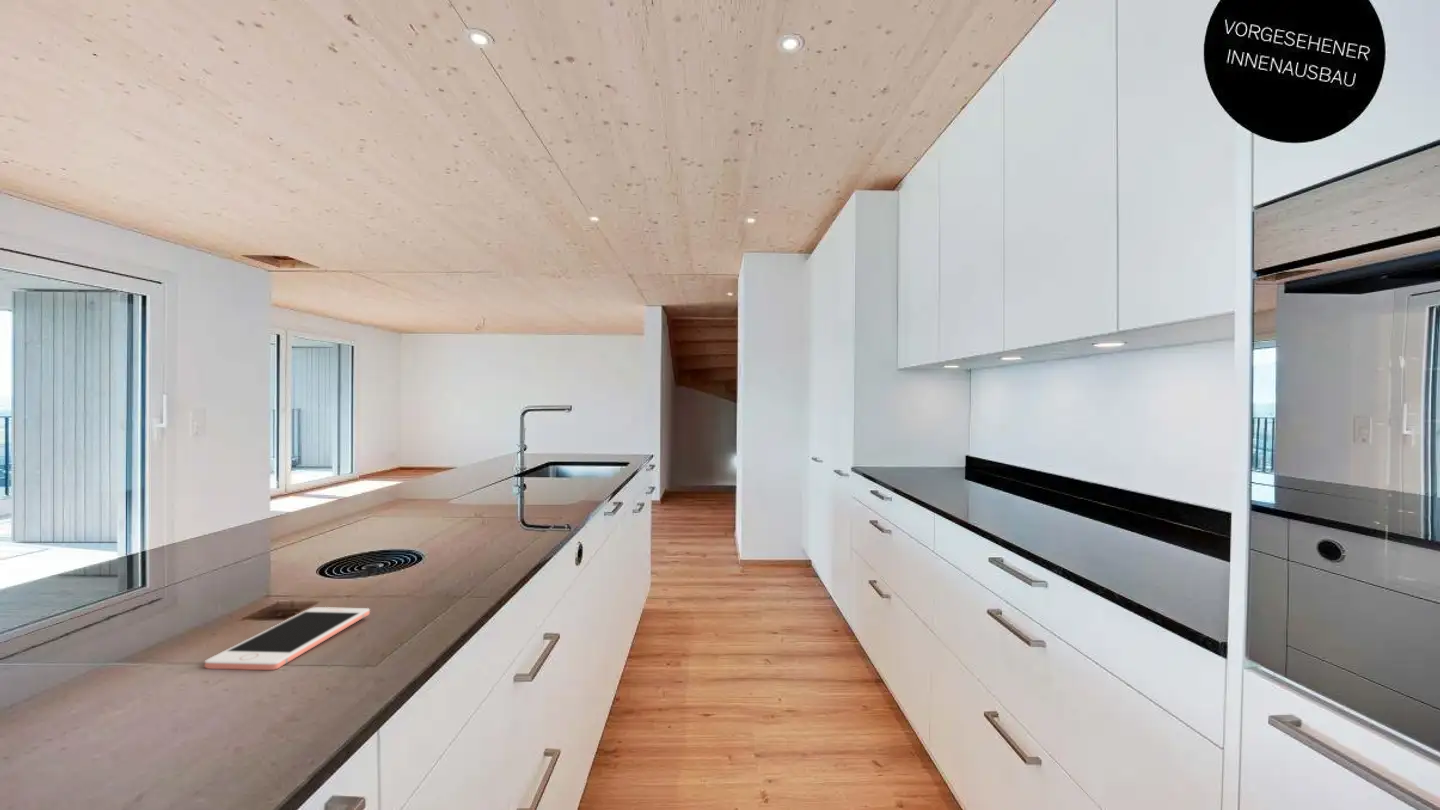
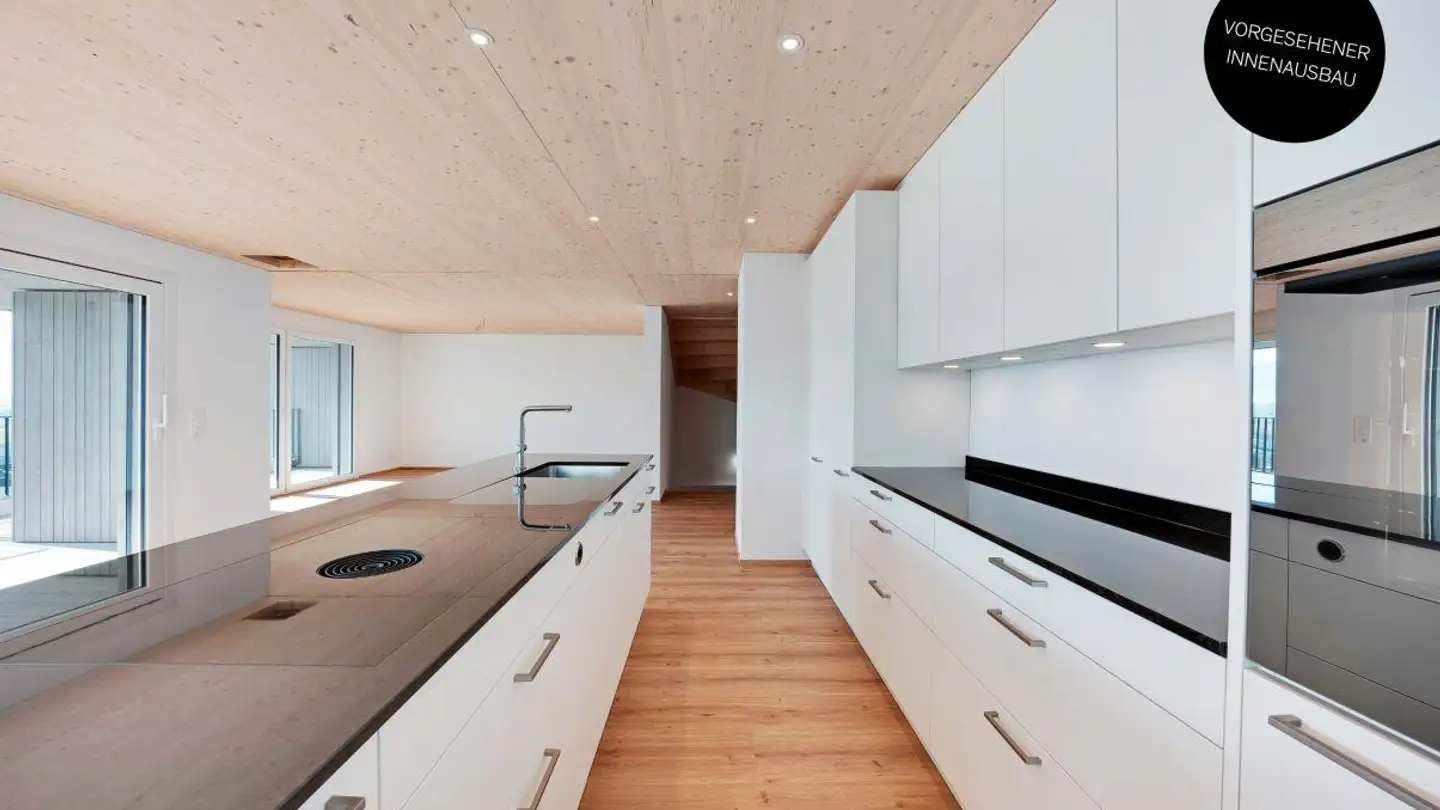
- cell phone [204,606,371,671]
